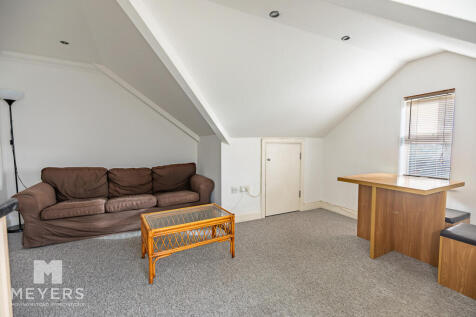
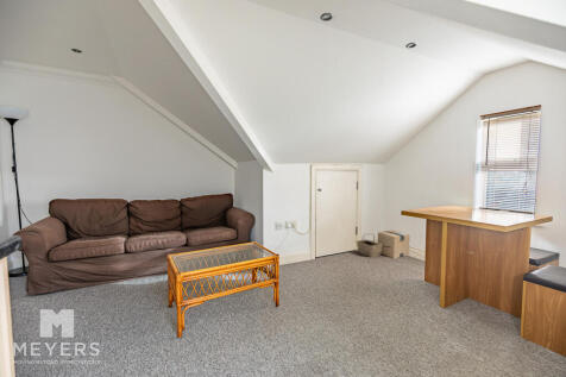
+ cardboard box [377,230,411,259]
+ basket [354,232,382,258]
